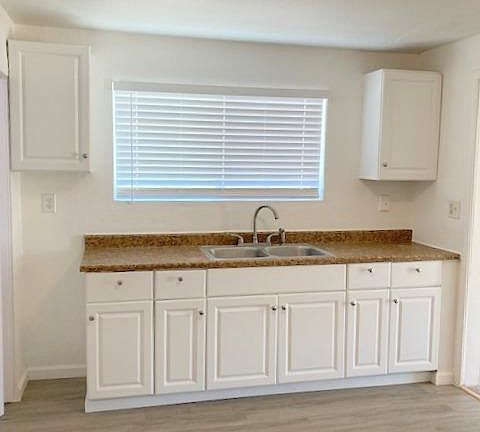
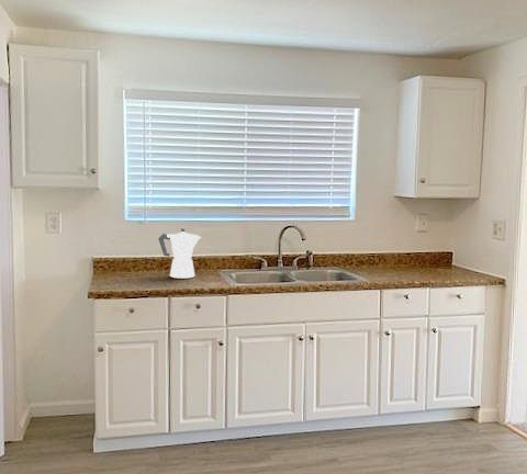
+ moka pot [157,227,202,279]
